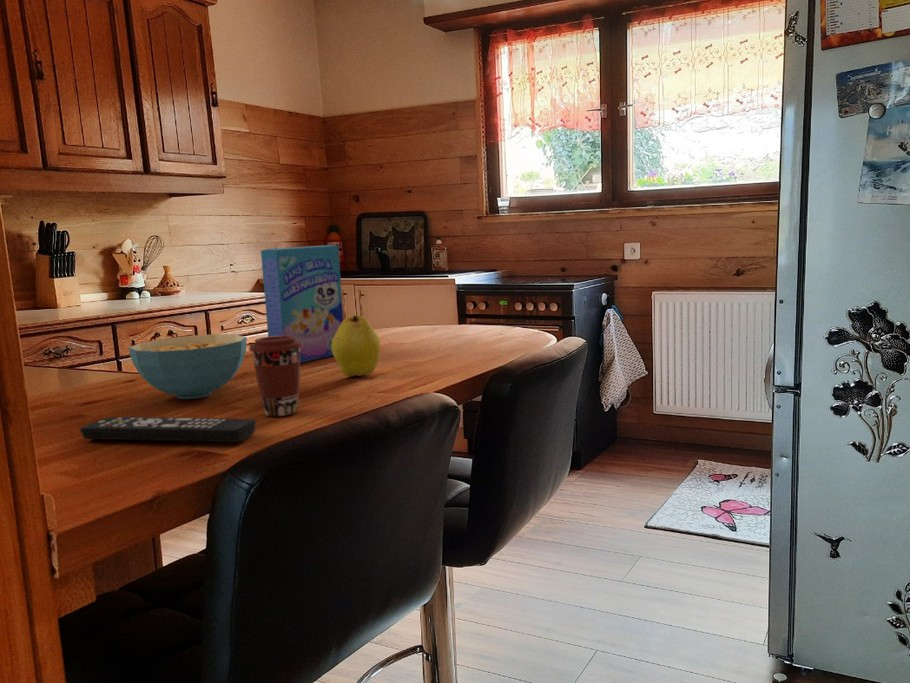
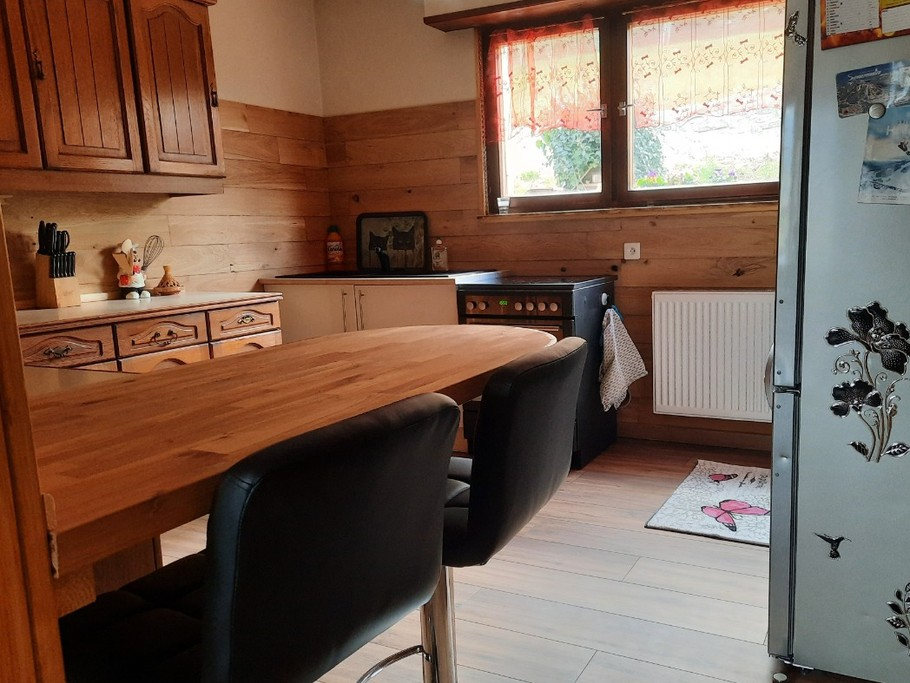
- cereal box [260,244,344,364]
- cereal bowl [128,333,248,400]
- coffee cup [248,335,303,417]
- remote control [79,416,257,443]
- fruit [332,314,381,377]
